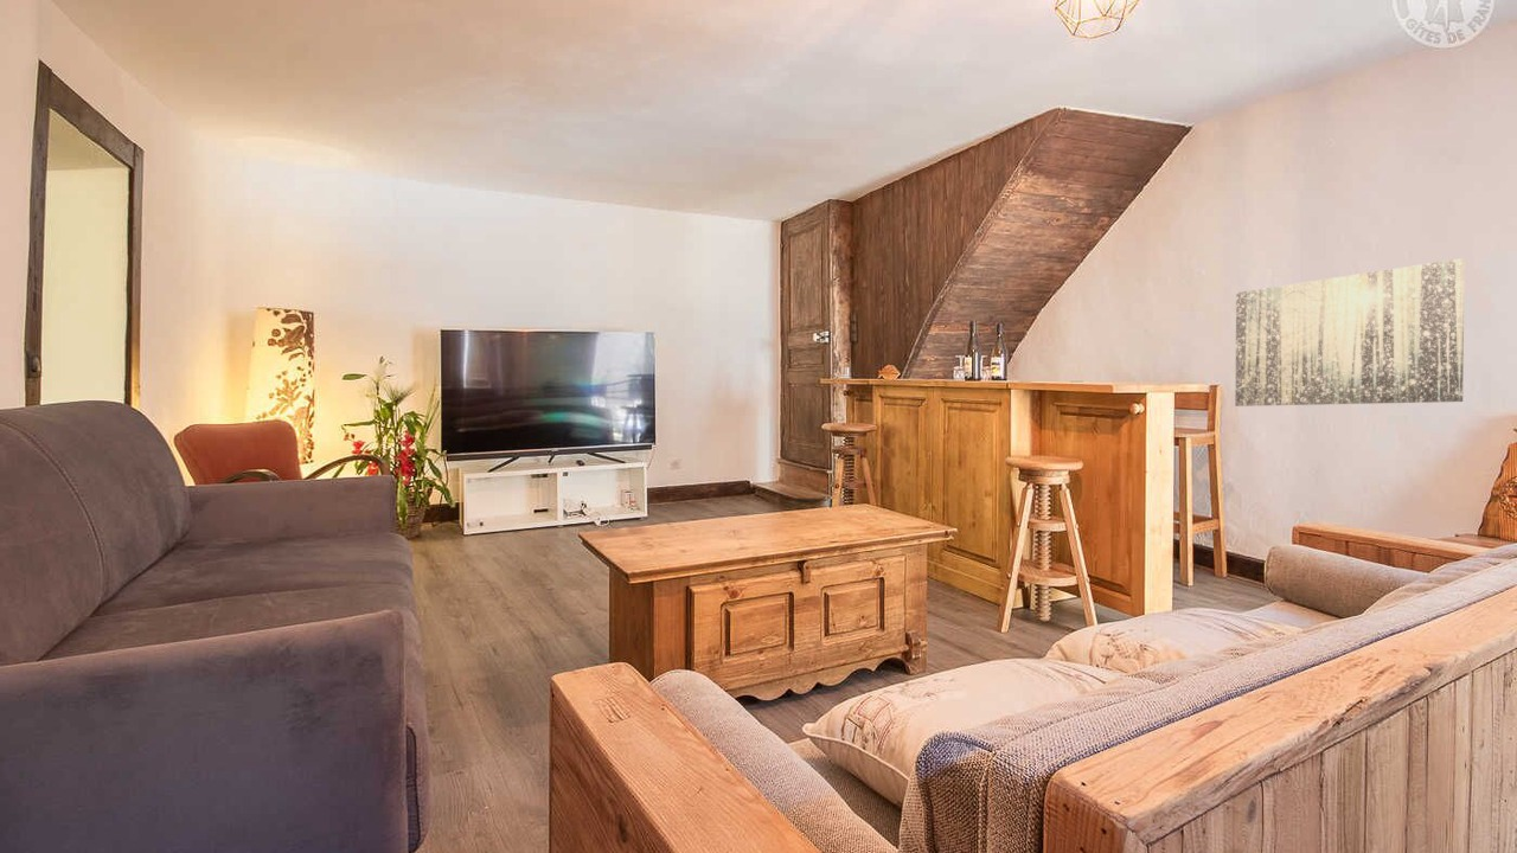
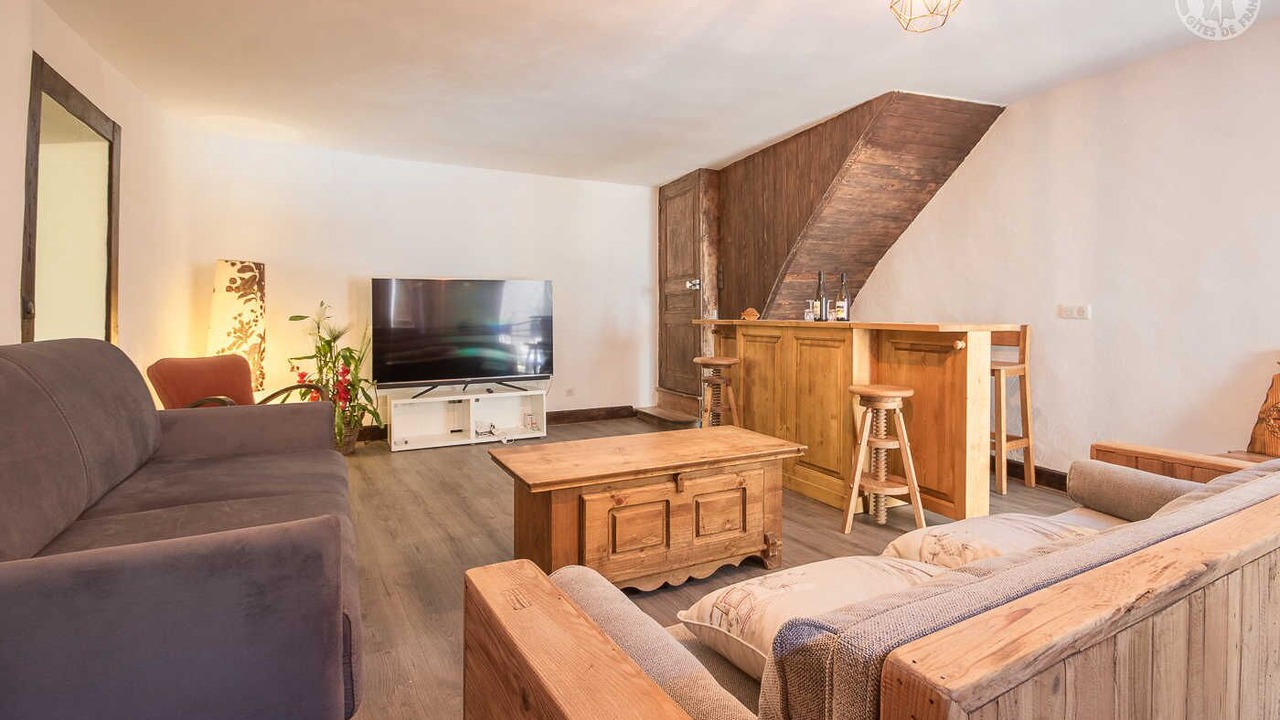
- wall art [1234,258,1465,408]
